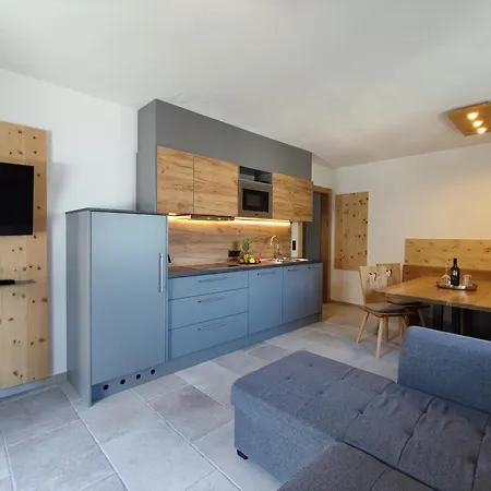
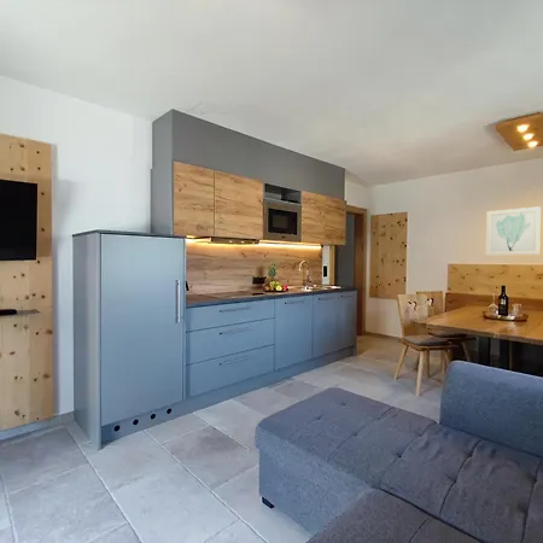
+ wall art [485,205,542,256]
